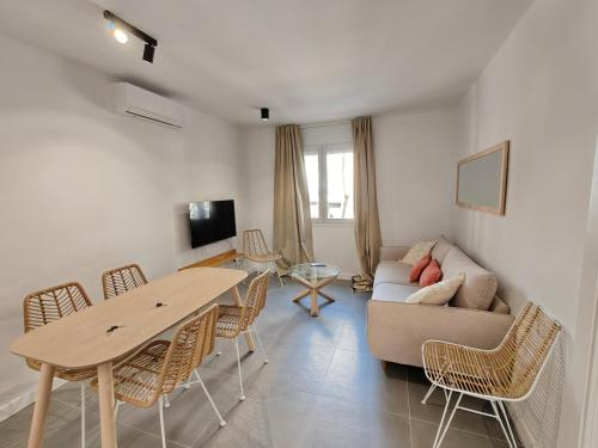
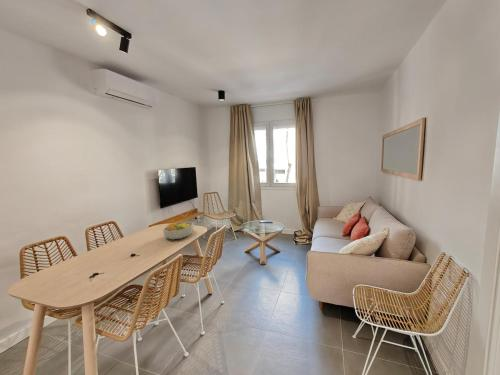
+ fruit bowl [162,221,195,240]
